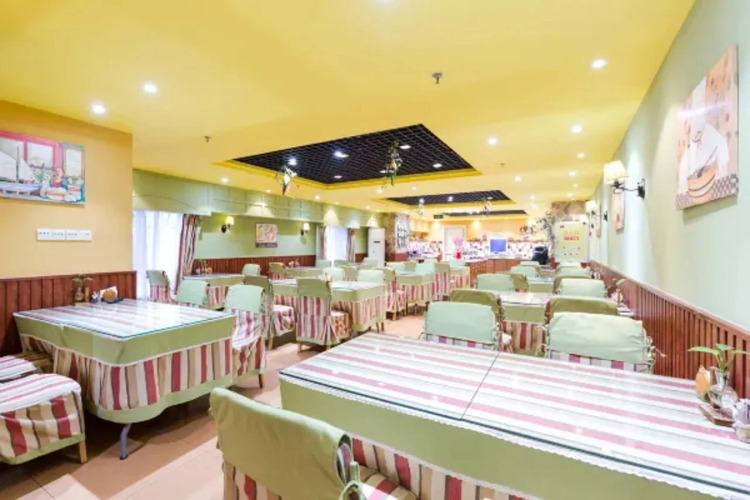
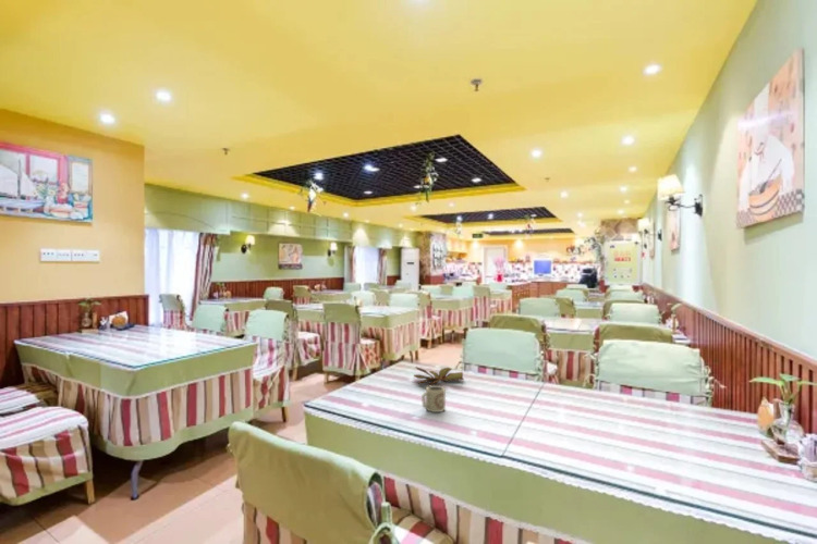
+ cup [420,384,447,413]
+ succulent plant [413,366,465,386]
